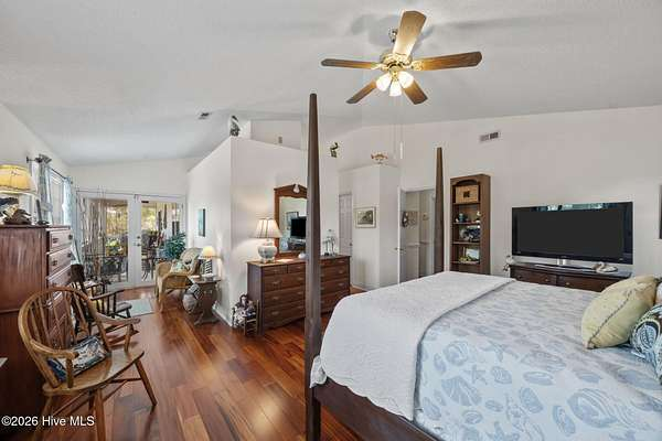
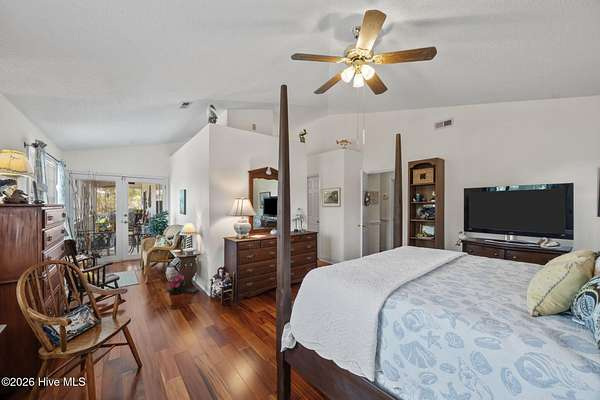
+ potted plant [165,273,189,310]
